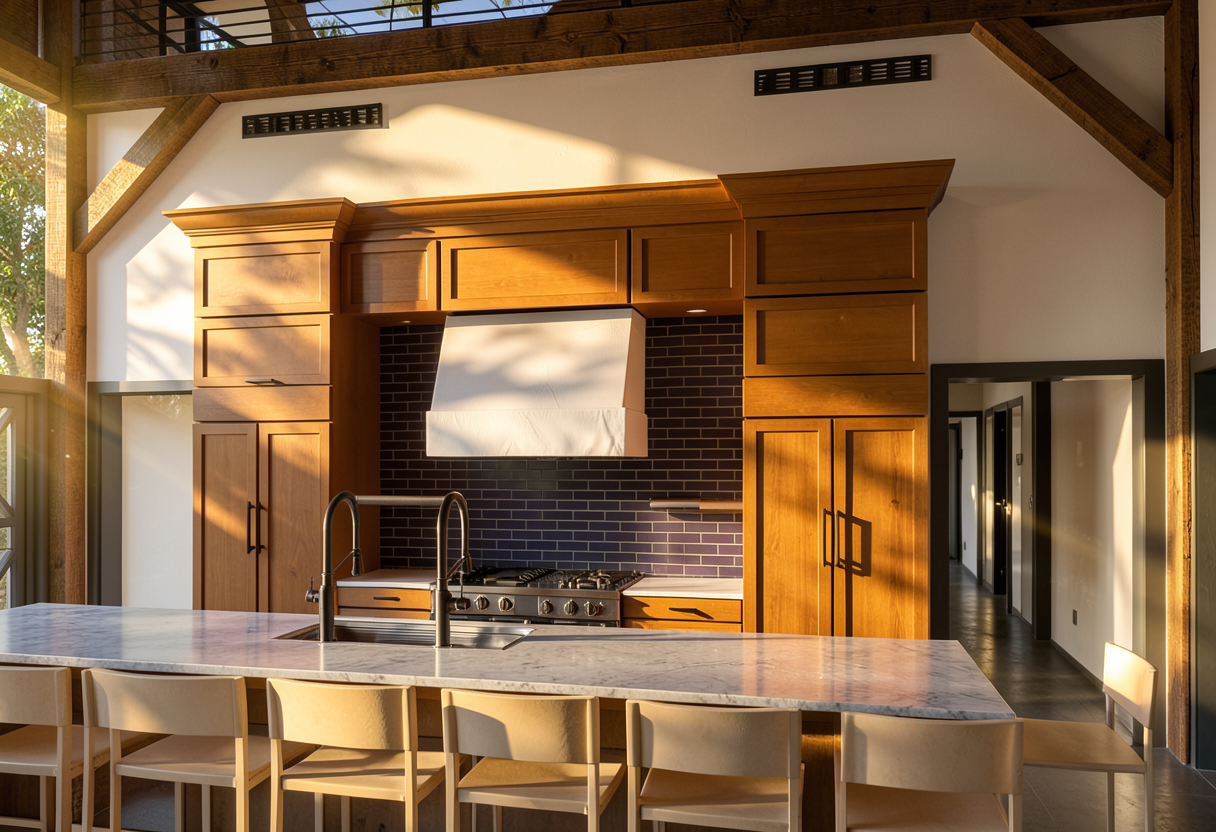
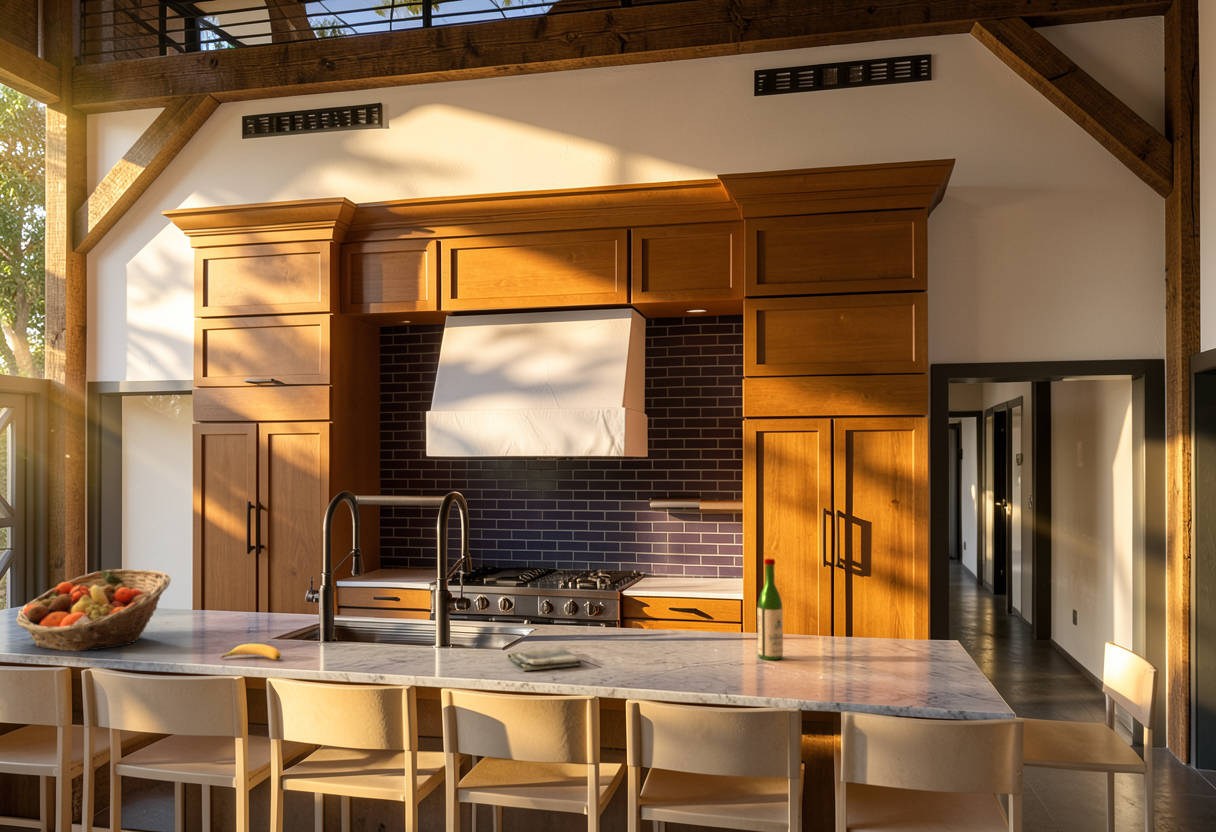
+ wine bottle [757,557,784,661]
+ dish towel [507,647,584,672]
+ banana [219,643,282,661]
+ fruit basket [15,568,172,652]
